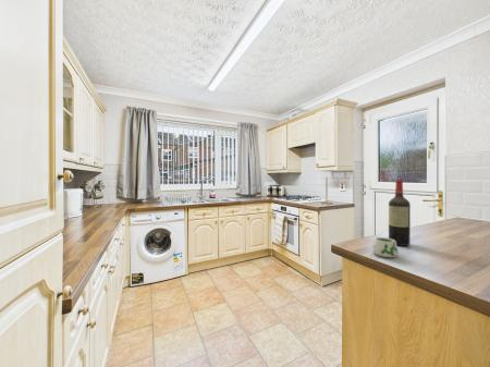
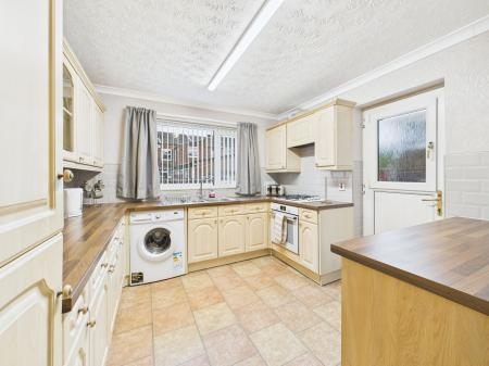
- wine bottle [388,179,412,247]
- mug [371,236,400,258]
